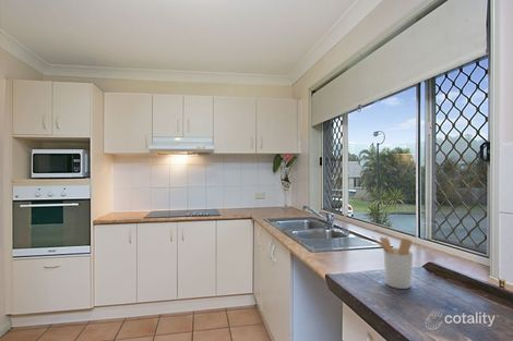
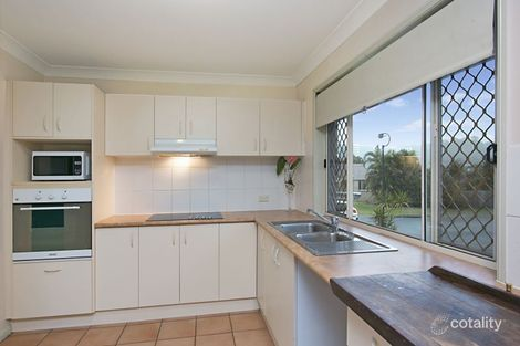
- utensil holder [371,235,414,290]
